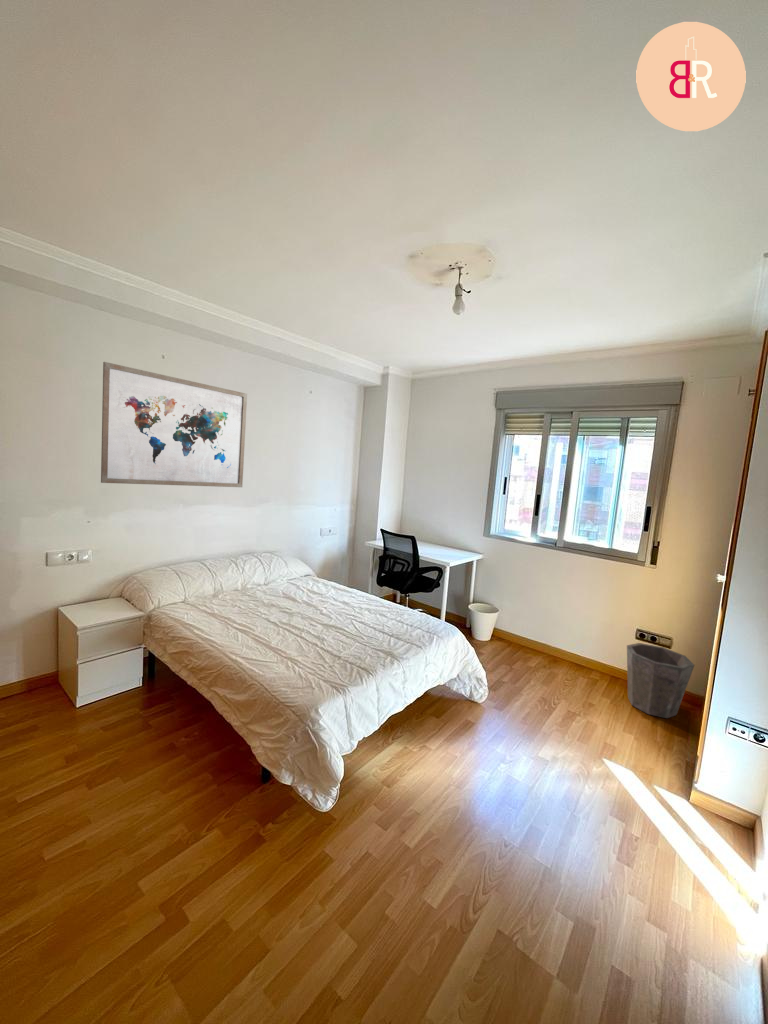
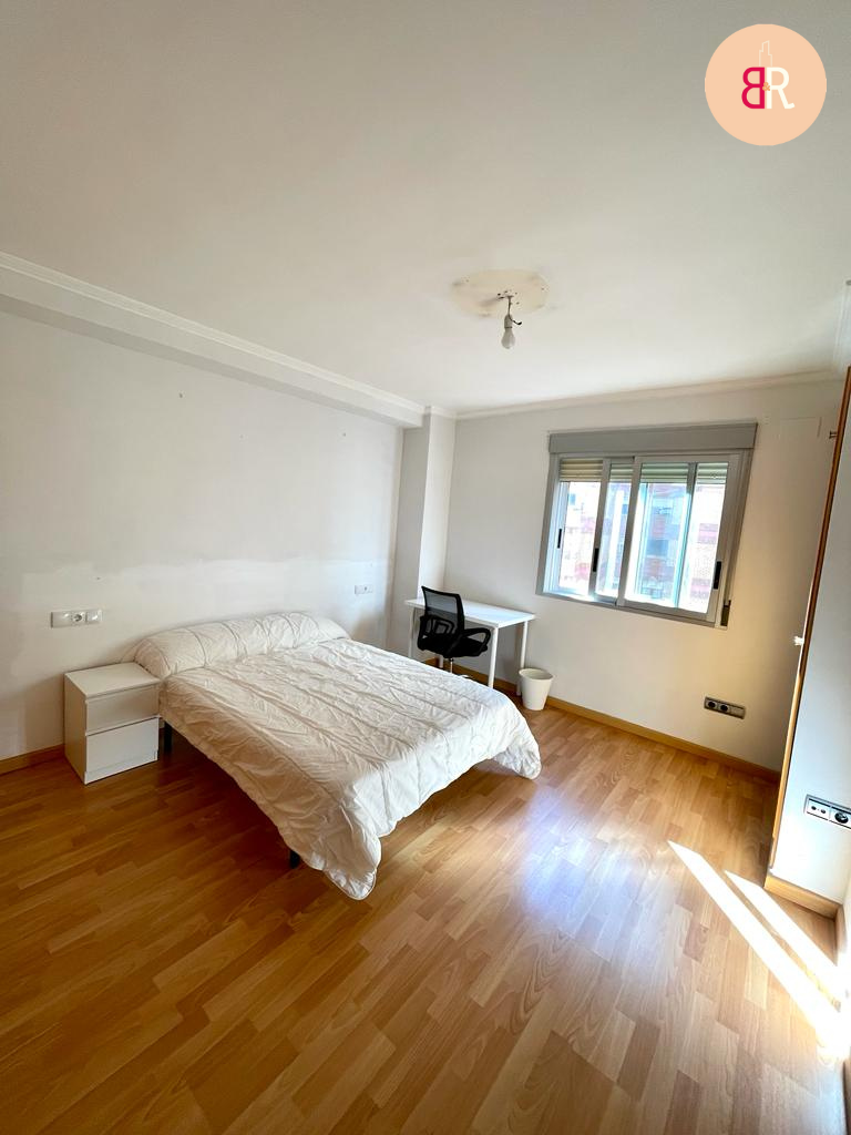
- wall art [100,361,248,488]
- waste bin [626,642,695,719]
